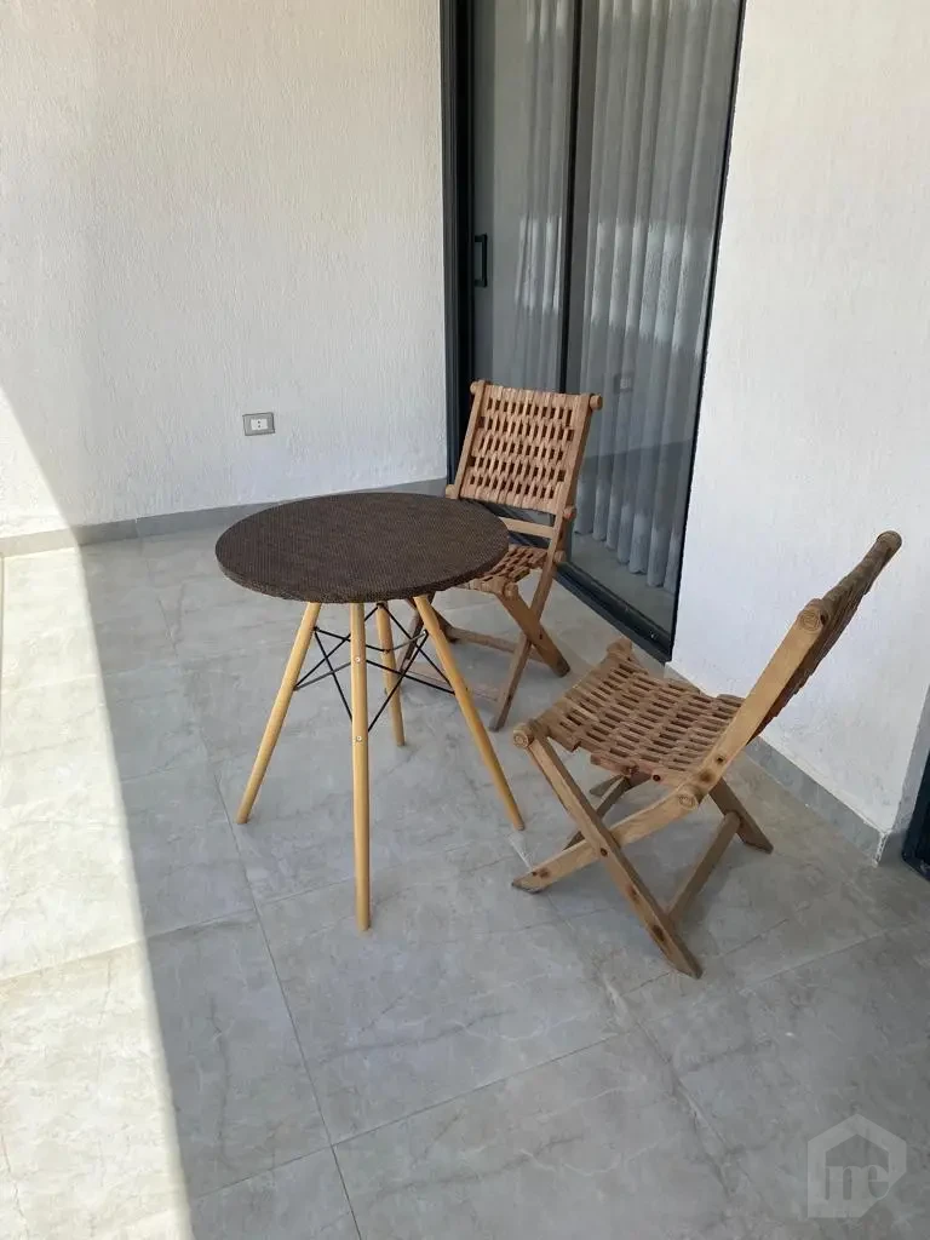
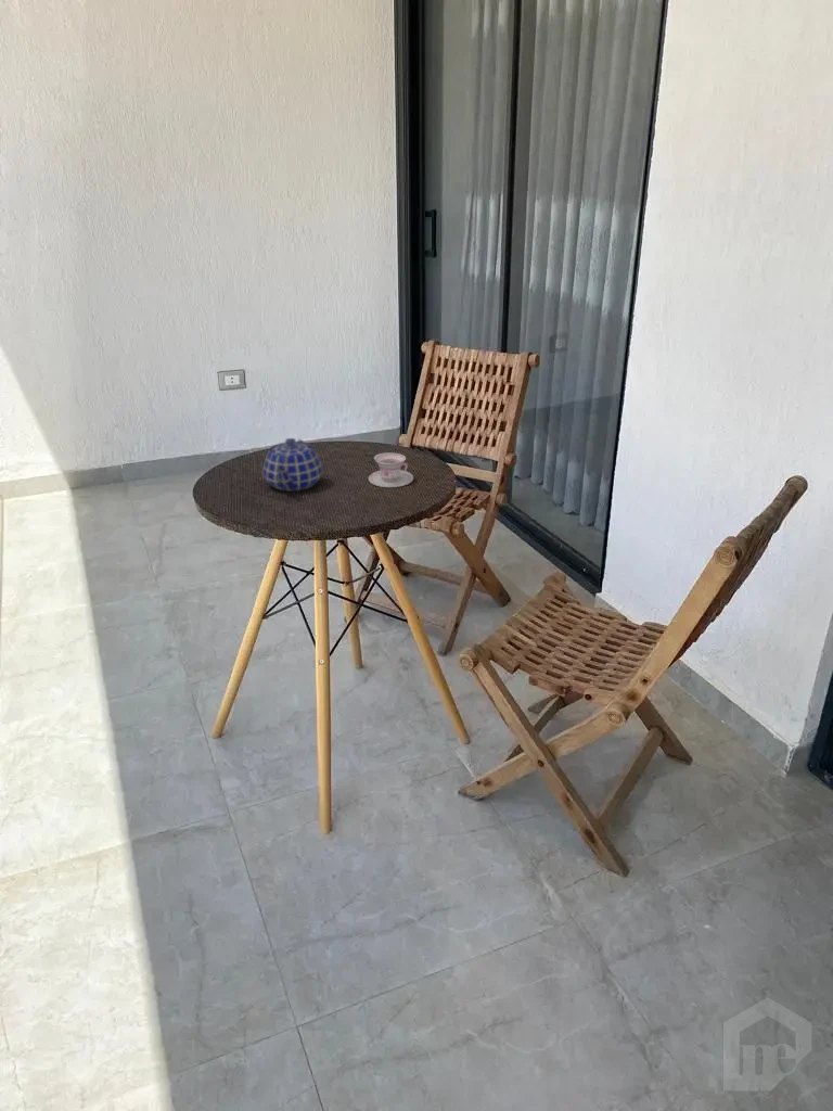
+ teacup [368,451,414,488]
+ teapot [261,437,323,493]
